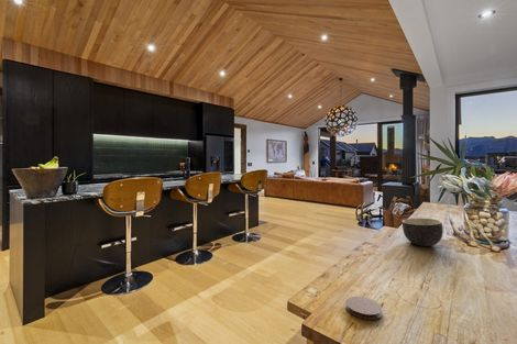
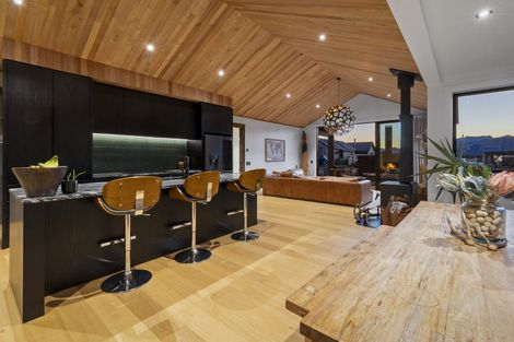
- bowl [402,218,444,247]
- coaster [345,296,383,321]
